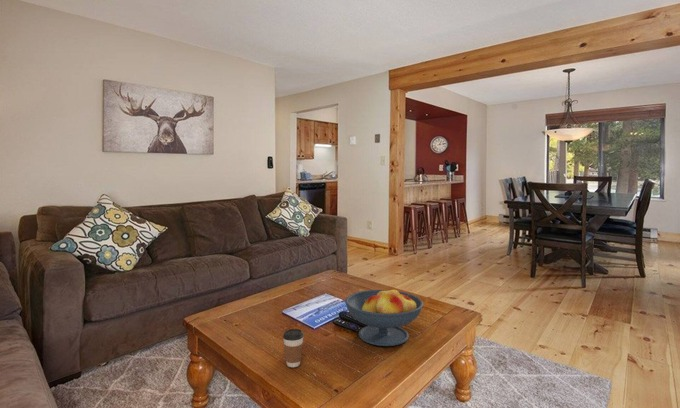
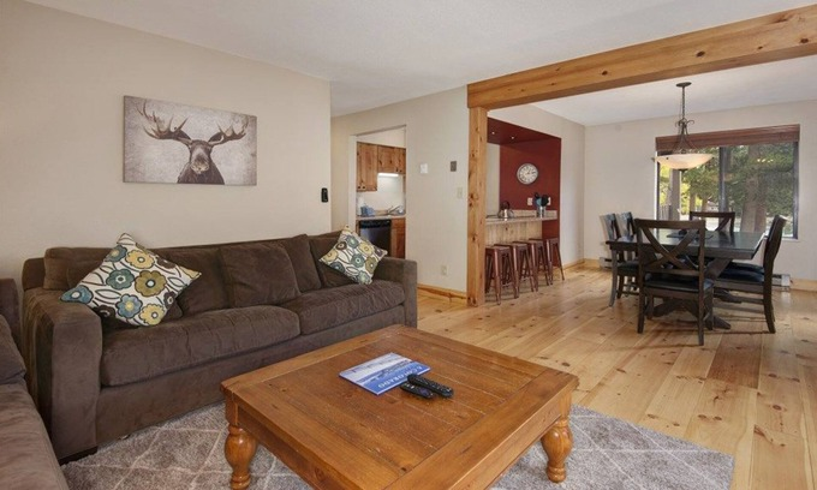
- coffee cup [282,328,305,368]
- fruit bowl [344,286,424,347]
